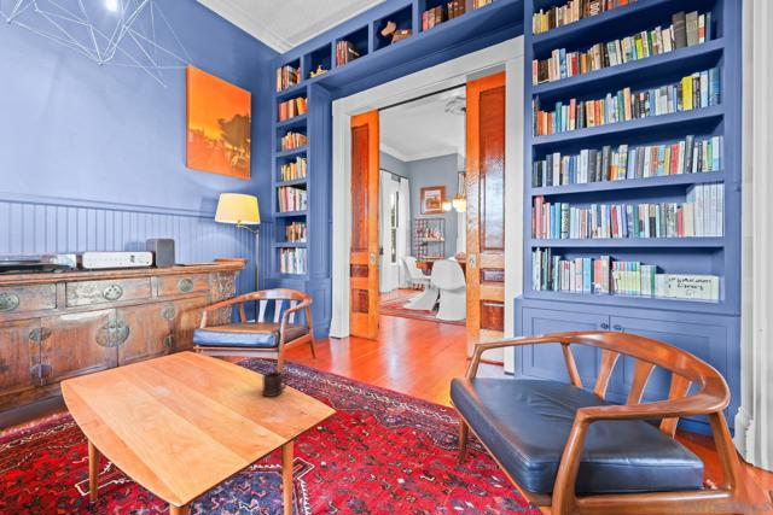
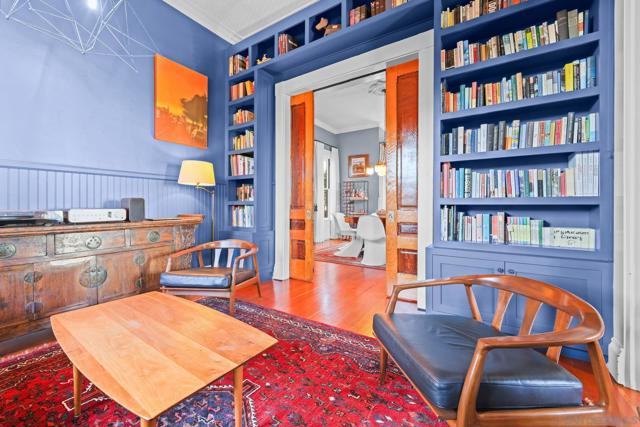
- mug [261,370,289,398]
